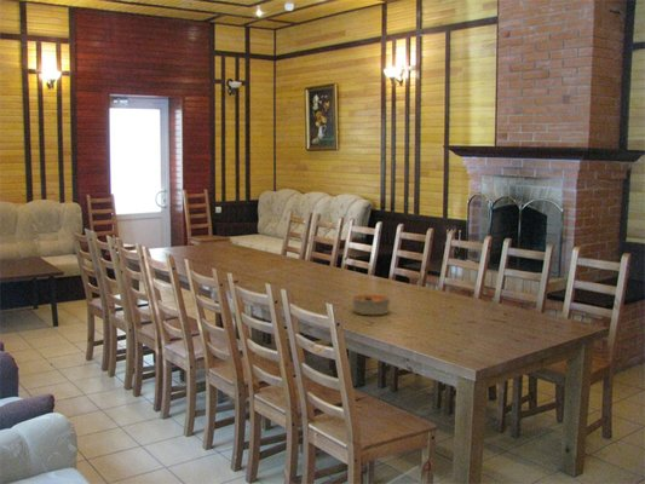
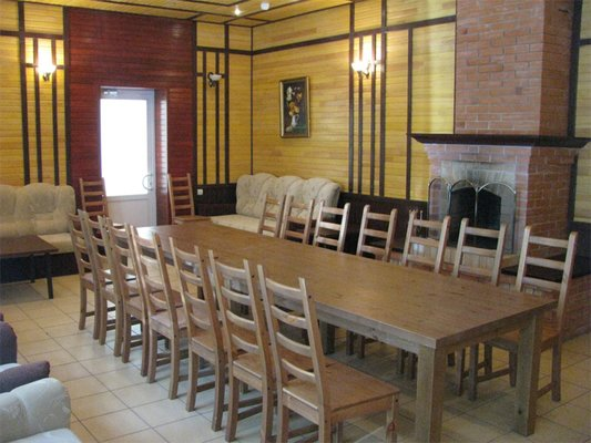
- bowl [351,293,392,316]
